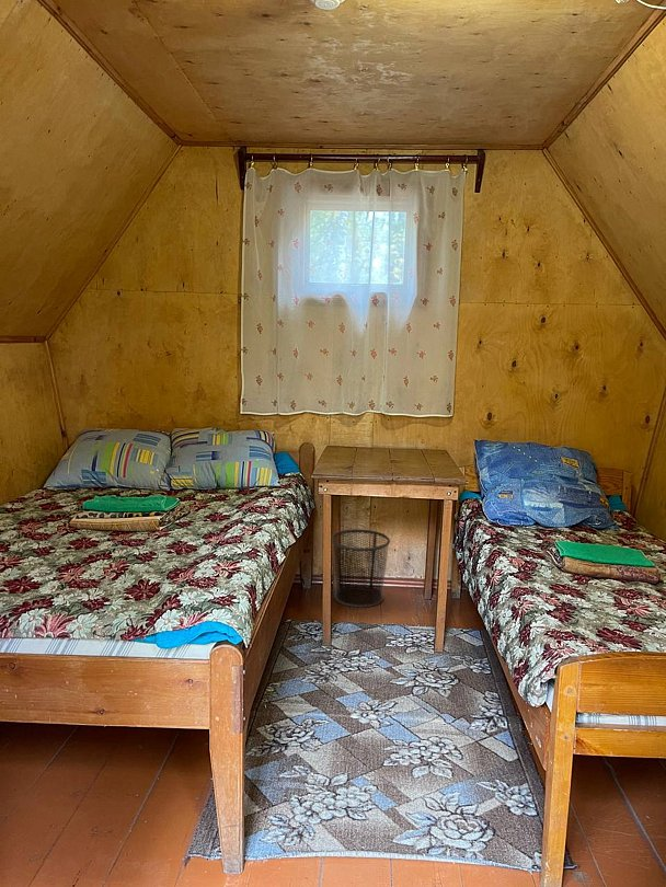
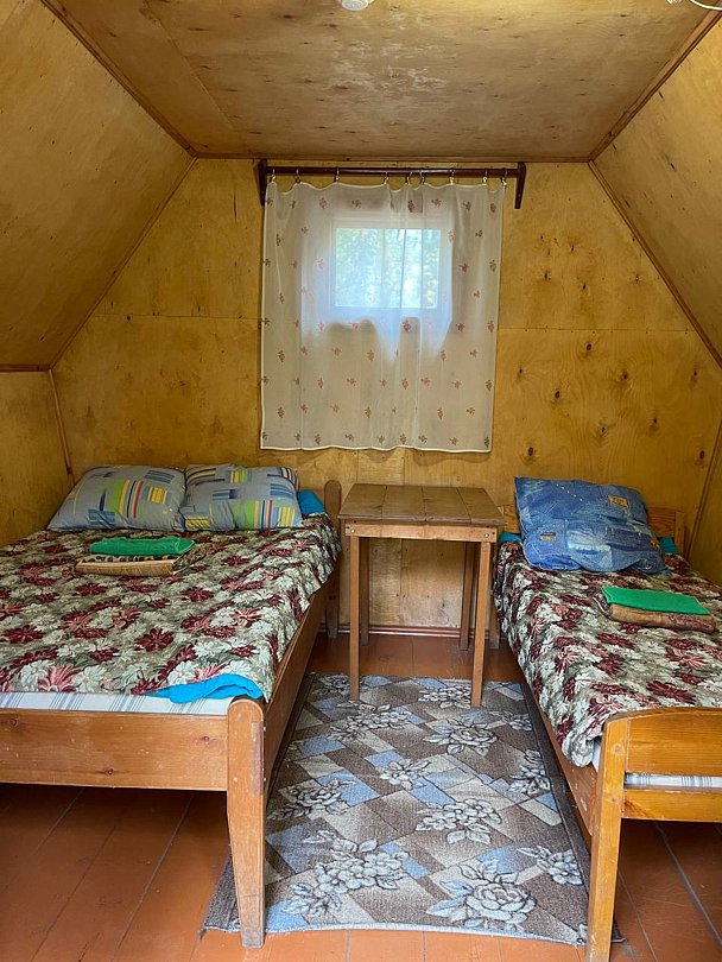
- waste bin [331,528,391,609]
